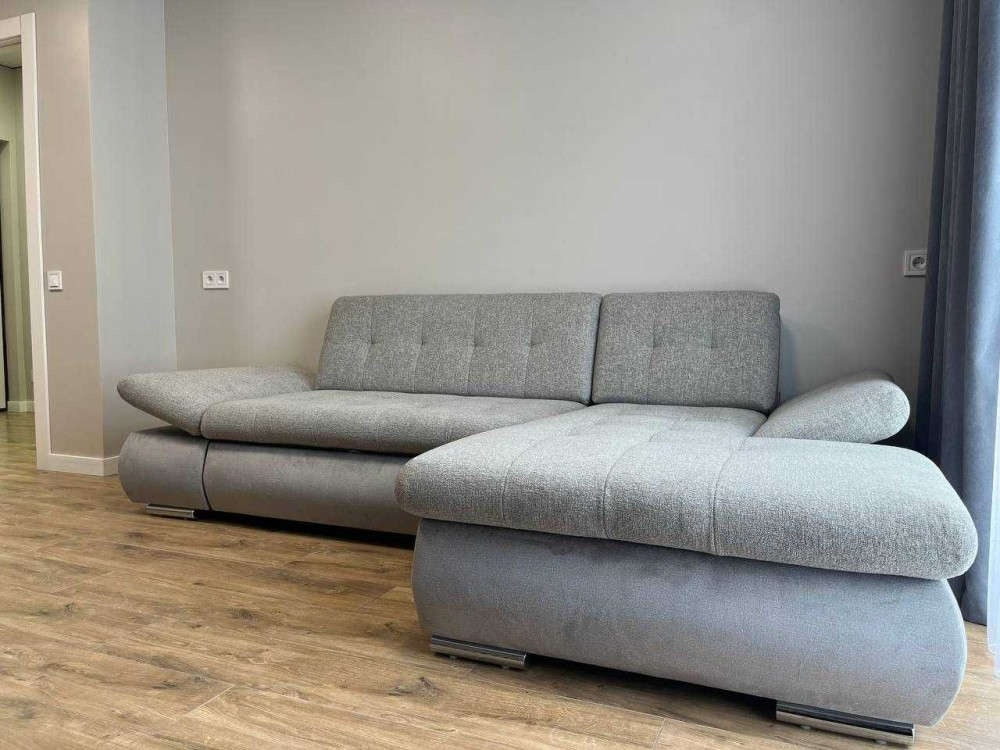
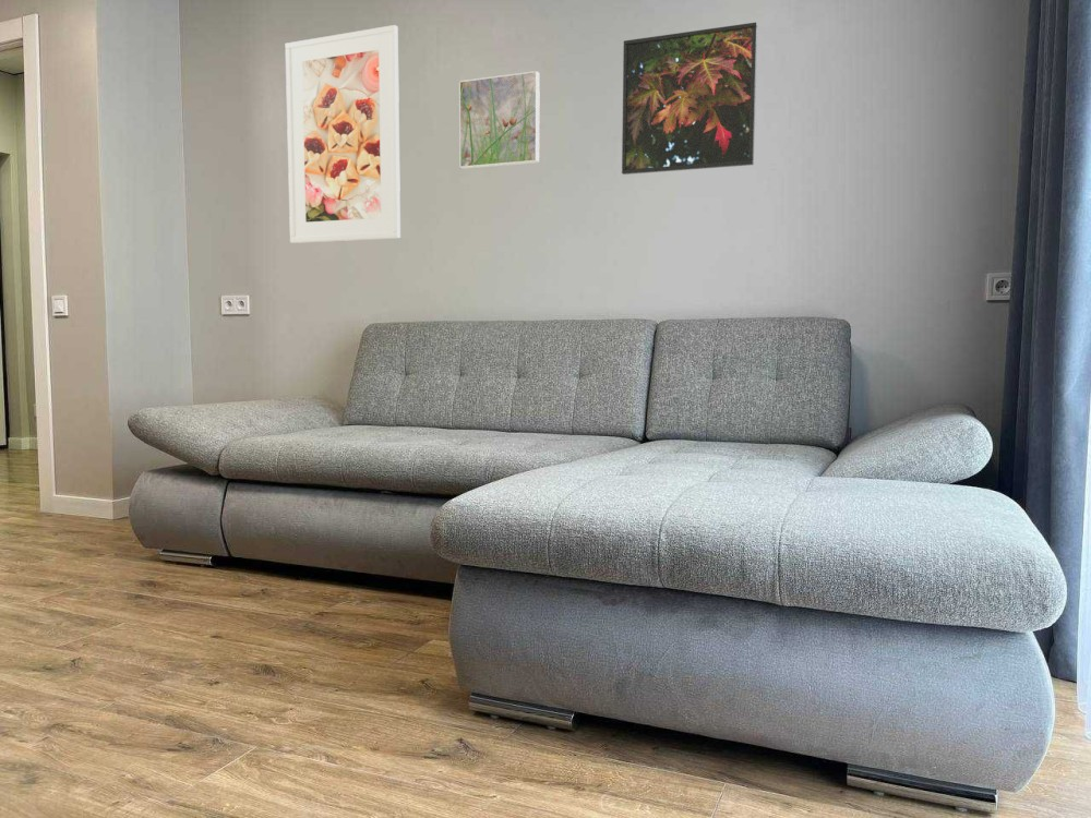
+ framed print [621,21,758,176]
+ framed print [458,70,541,170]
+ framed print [285,24,401,244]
